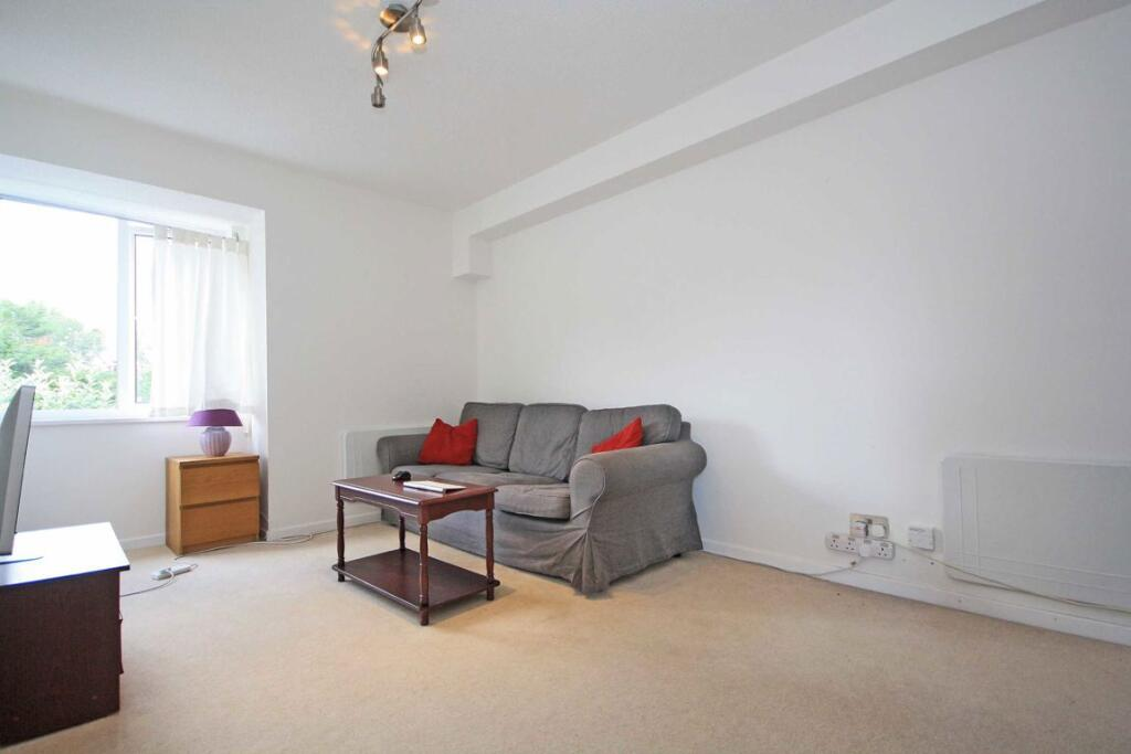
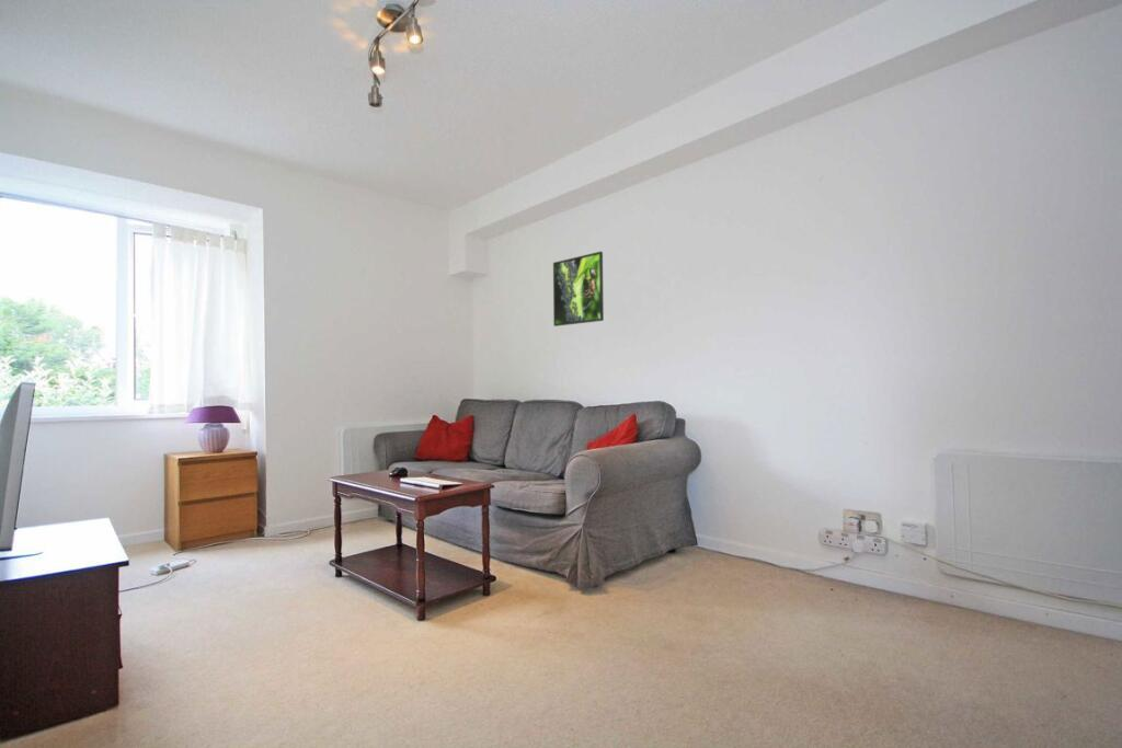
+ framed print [552,251,605,327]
